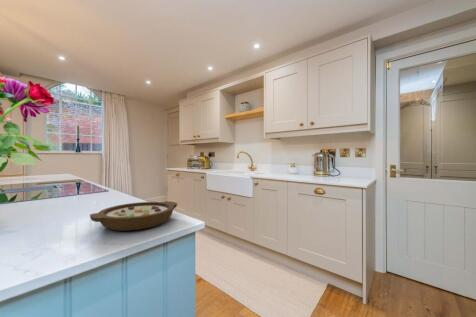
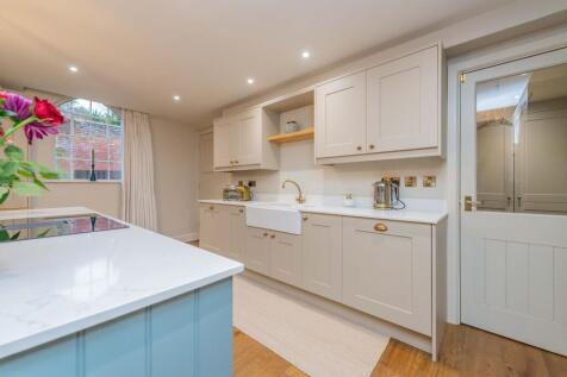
- bowl [89,201,178,232]
